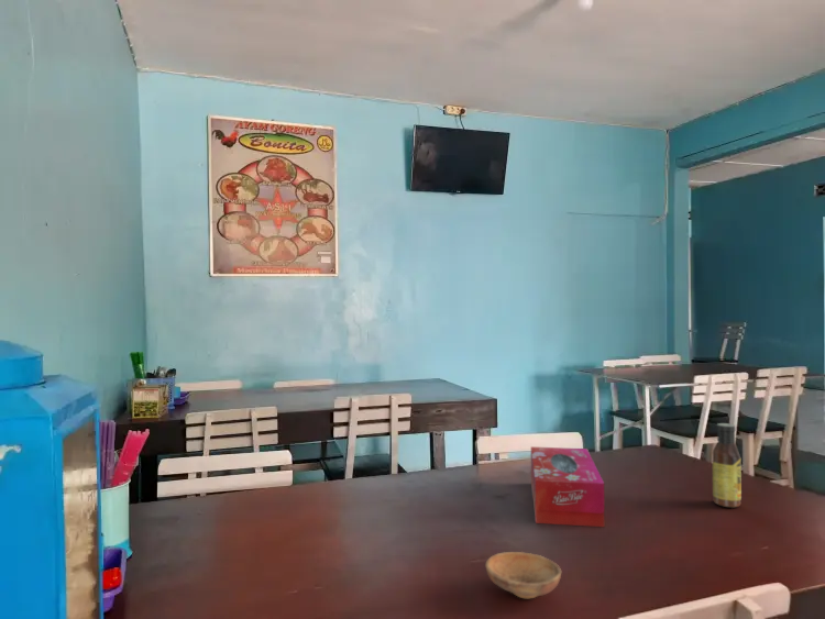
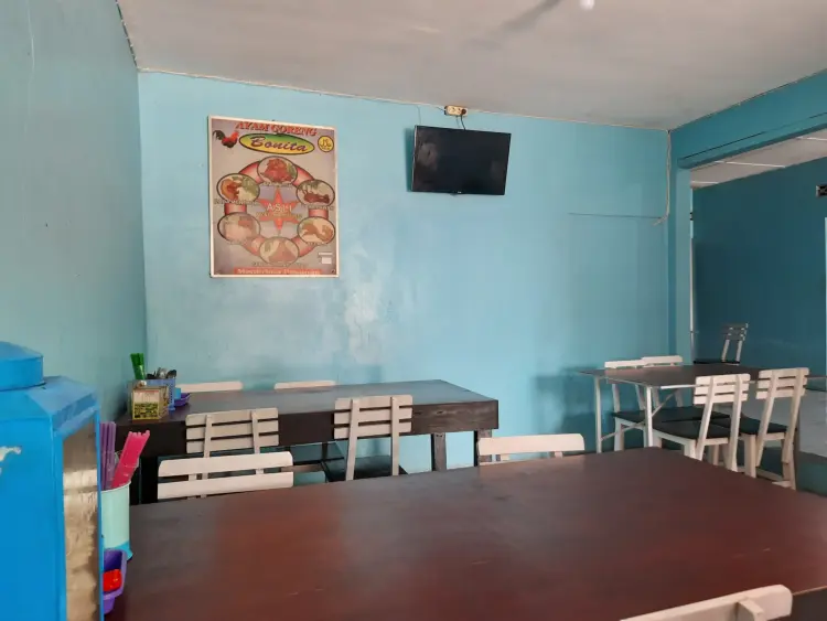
- bowl [485,551,562,599]
- tissue box [530,445,605,528]
- sauce bottle [712,422,743,509]
